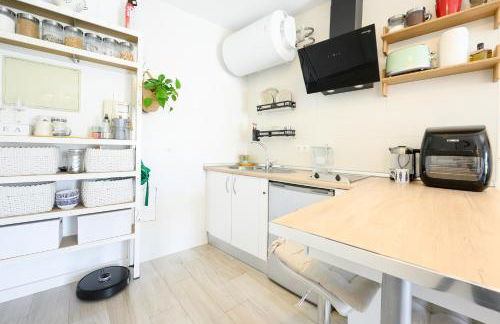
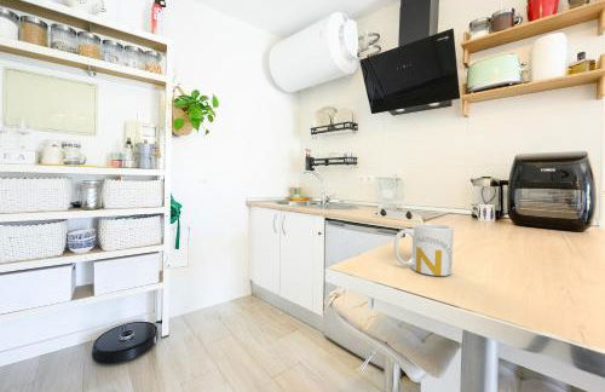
+ mug [393,223,455,277]
